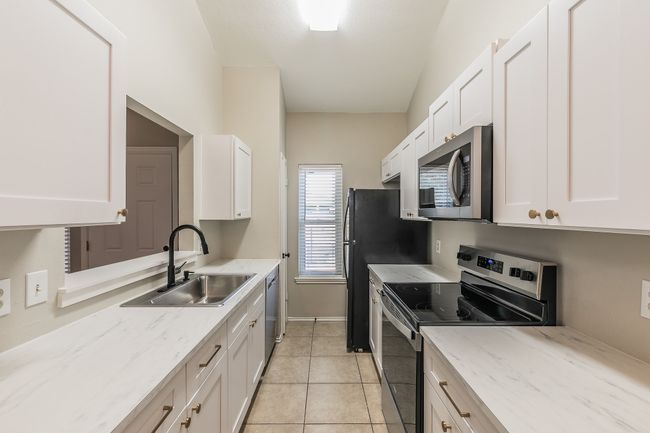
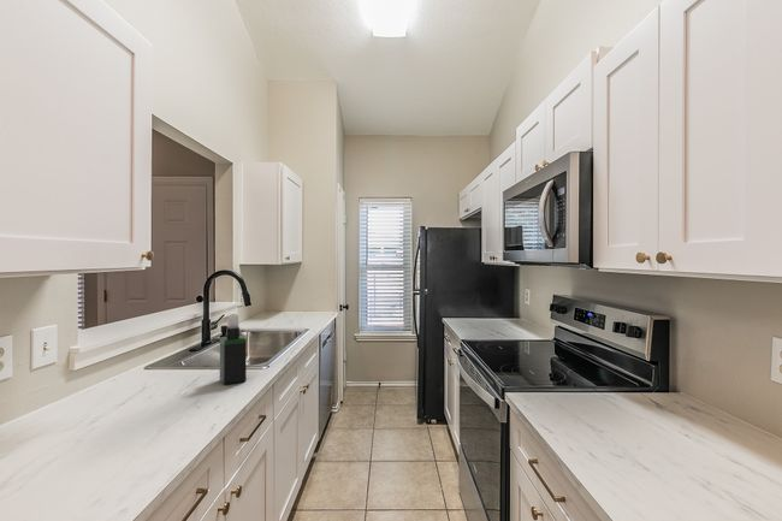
+ spray bottle [219,313,248,386]
